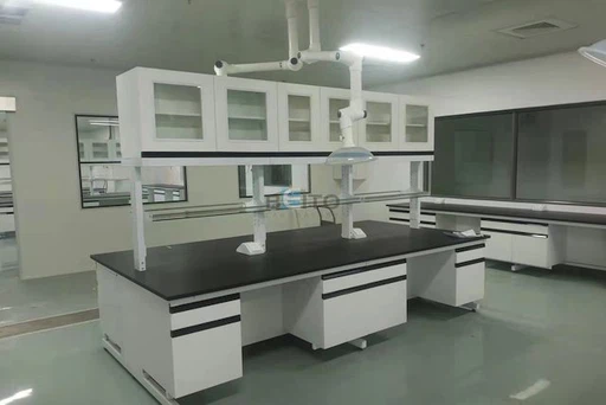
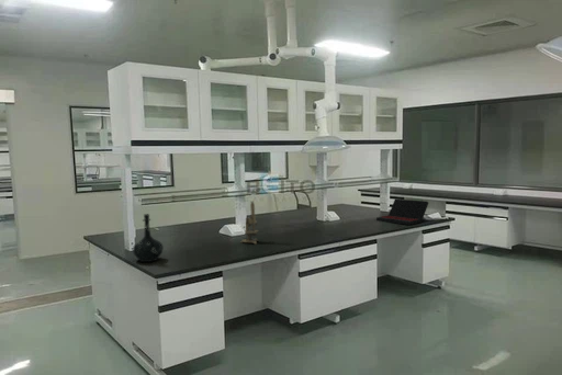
+ microscope [240,201,260,246]
+ bottle [132,213,165,263]
+ laptop [375,197,429,226]
